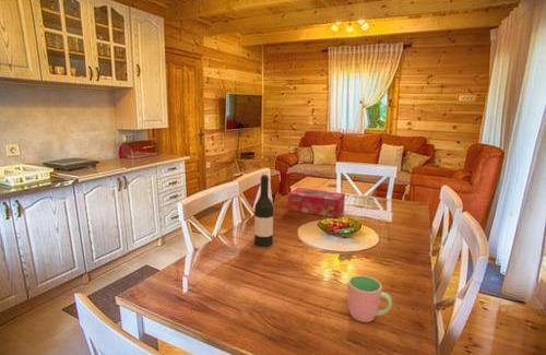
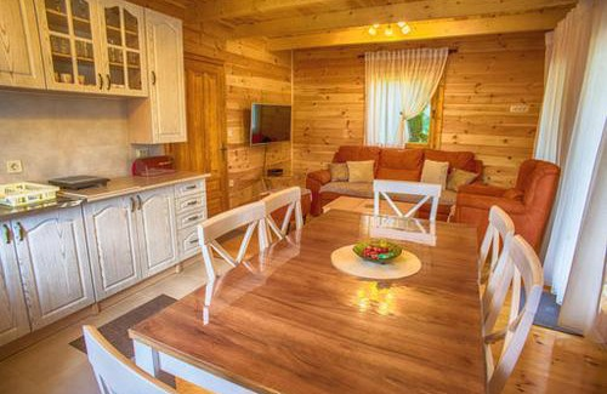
- cup [347,274,393,323]
- tissue box [287,187,346,218]
- wine bottle [253,174,274,247]
